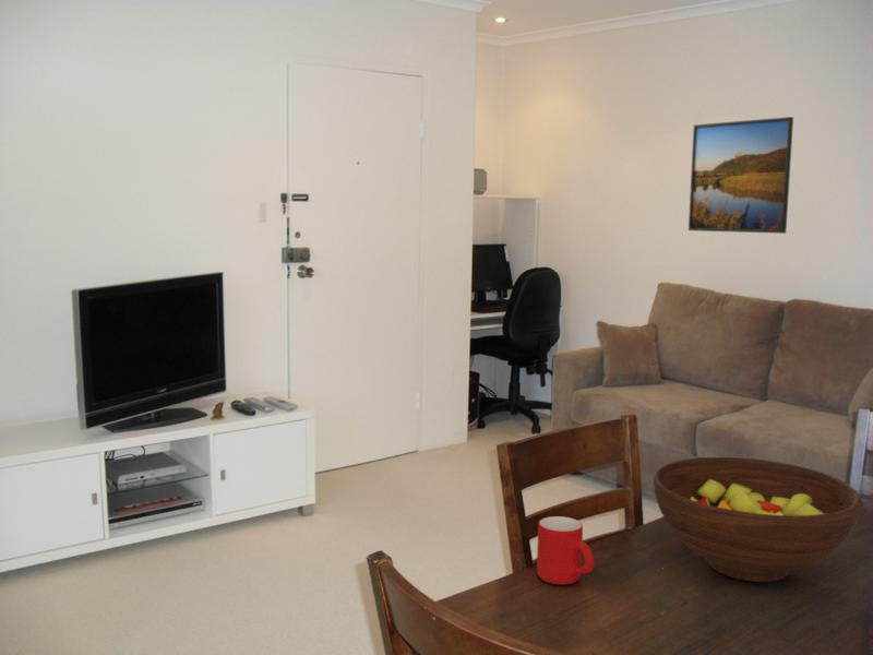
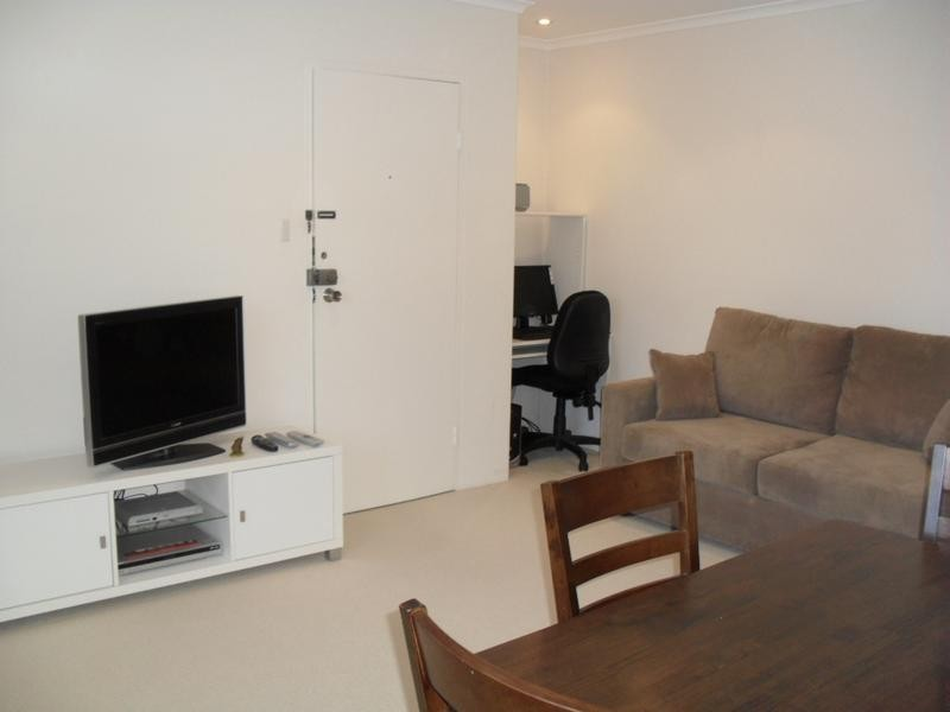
- mug [536,515,595,585]
- fruit bowl [653,456,861,583]
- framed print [687,116,794,235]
